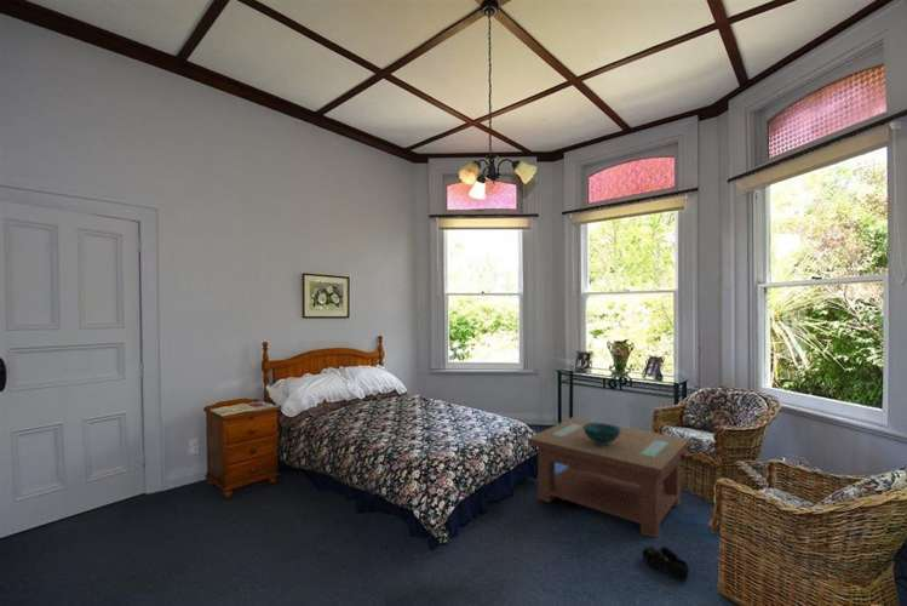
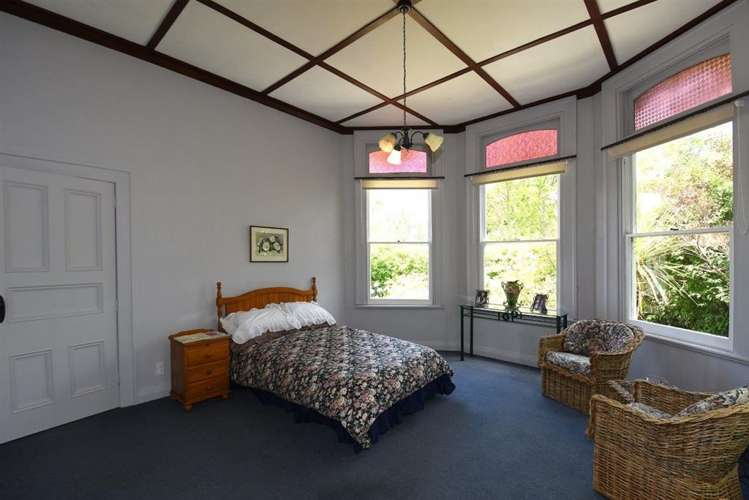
- shoe [641,544,690,582]
- coffee table [527,417,690,539]
- decorative bowl [584,422,620,445]
